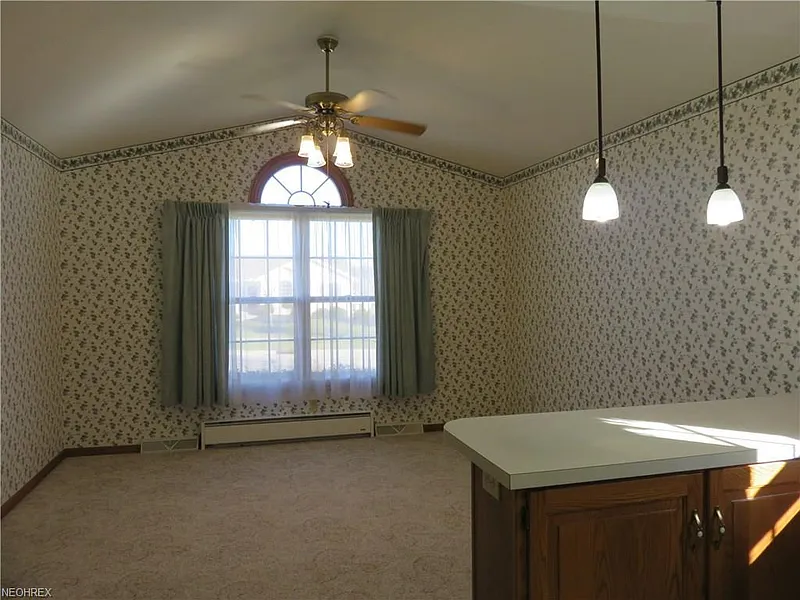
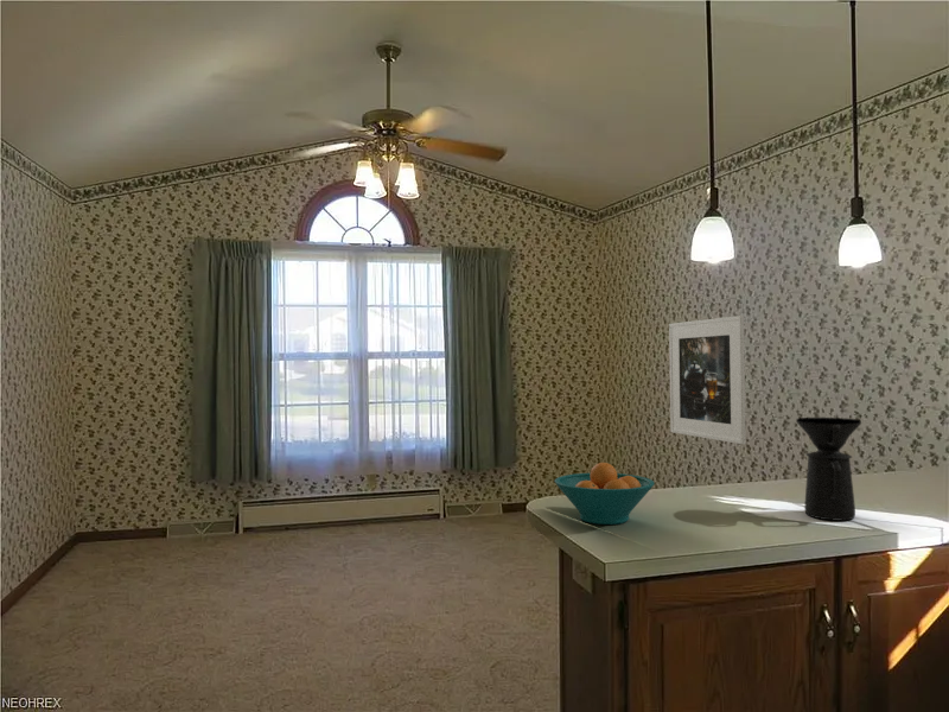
+ coffee maker [795,417,862,522]
+ fruit bowl [553,462,656,526]
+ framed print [668,314,747,445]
